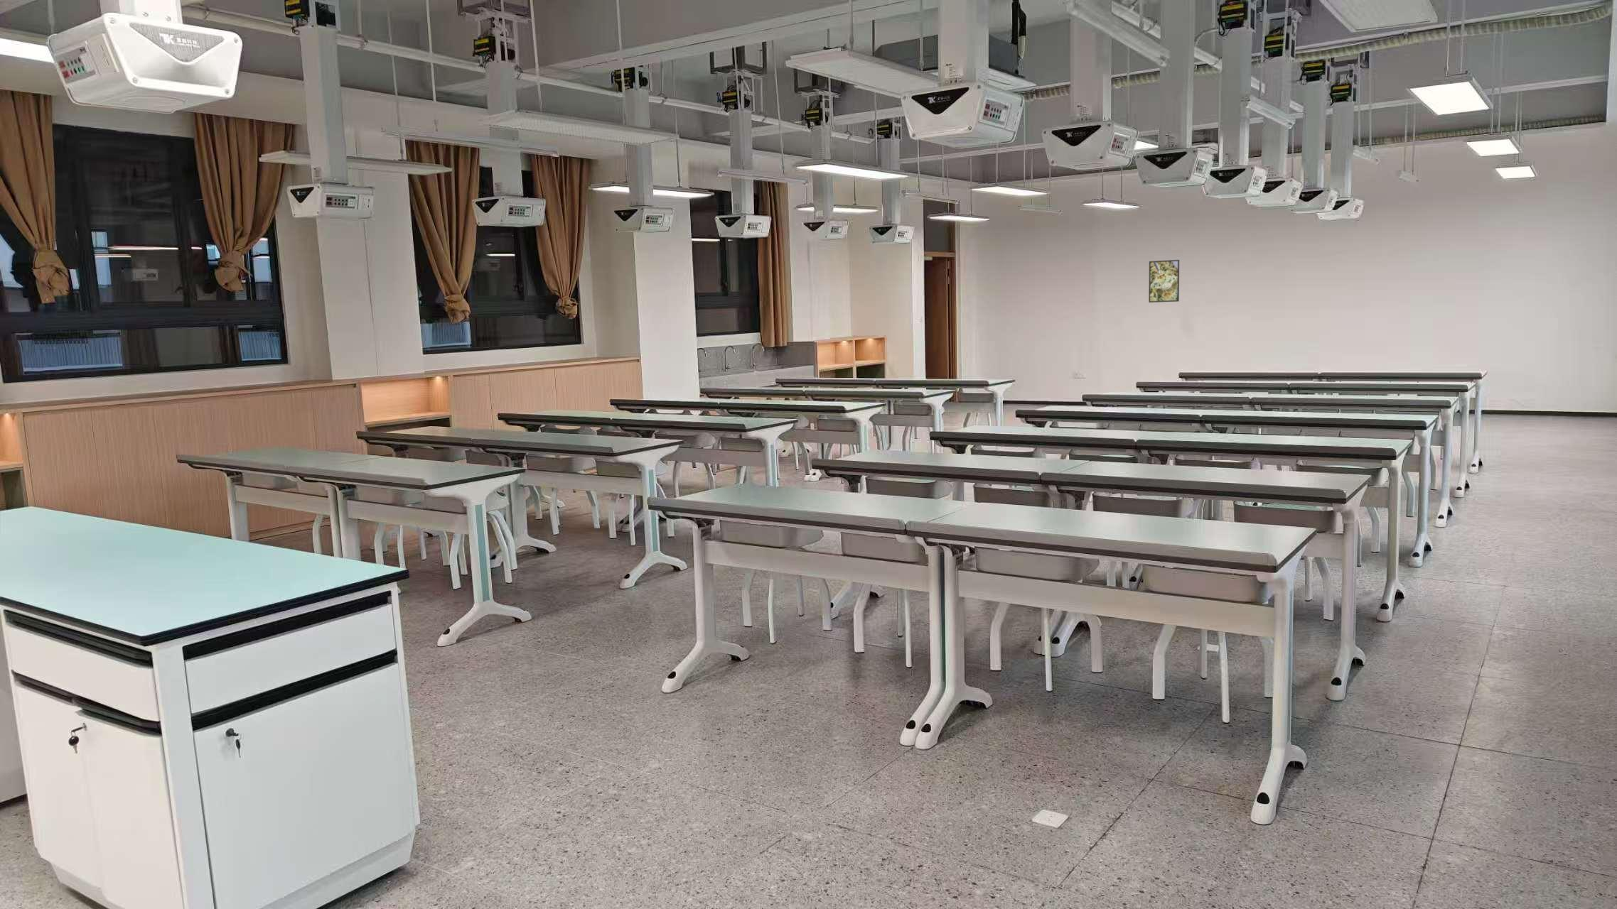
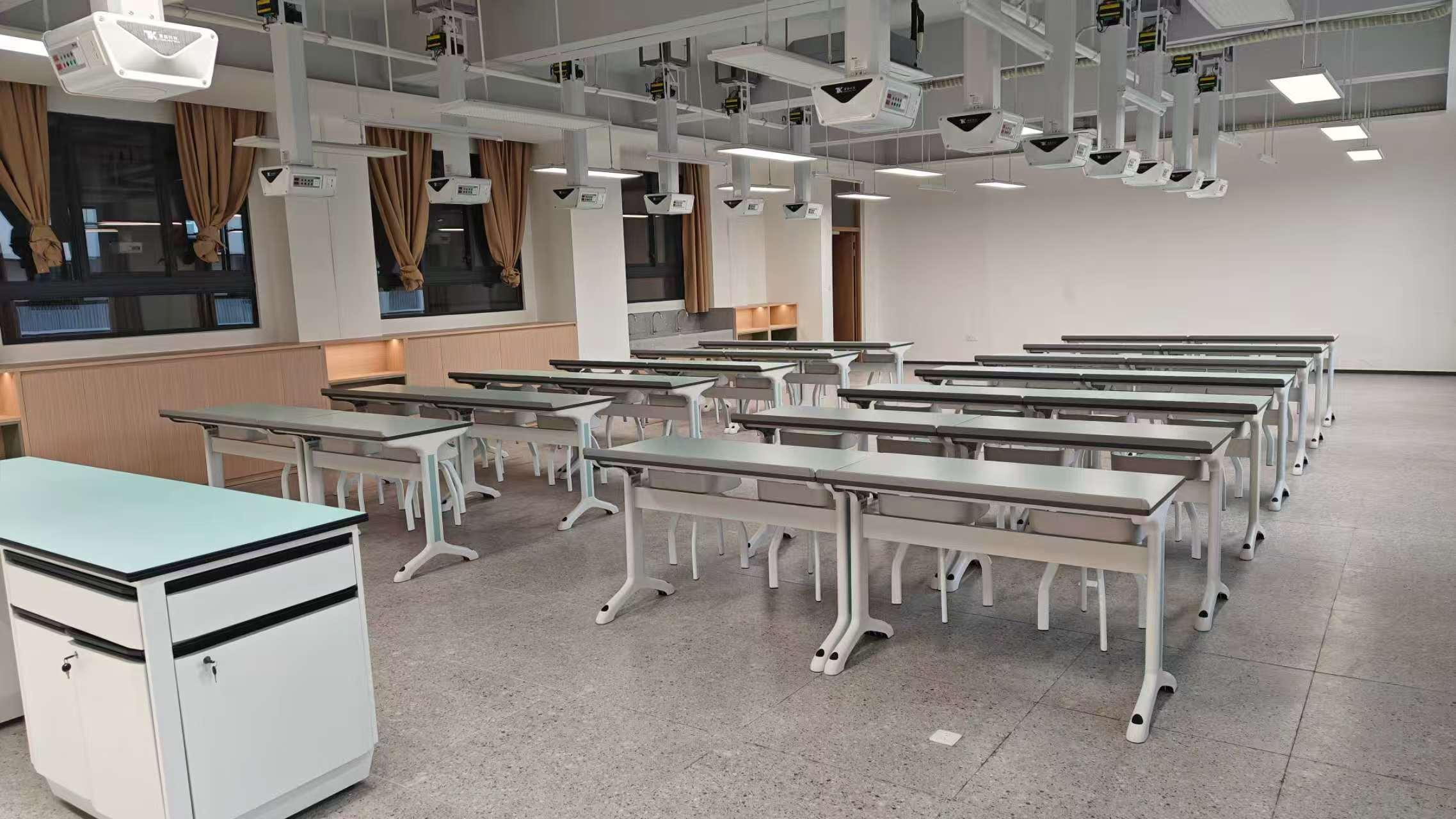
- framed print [1148,260,1179,303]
